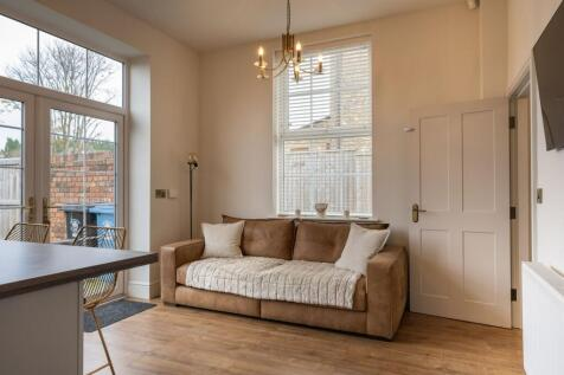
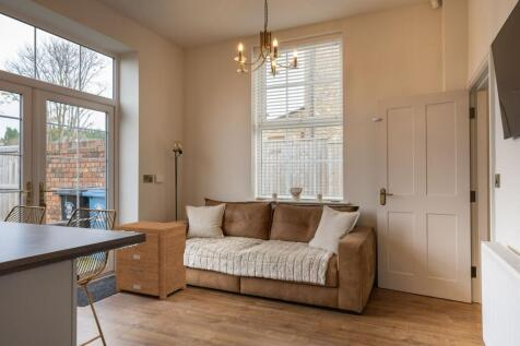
+ nightstand [115,220,187,301]
